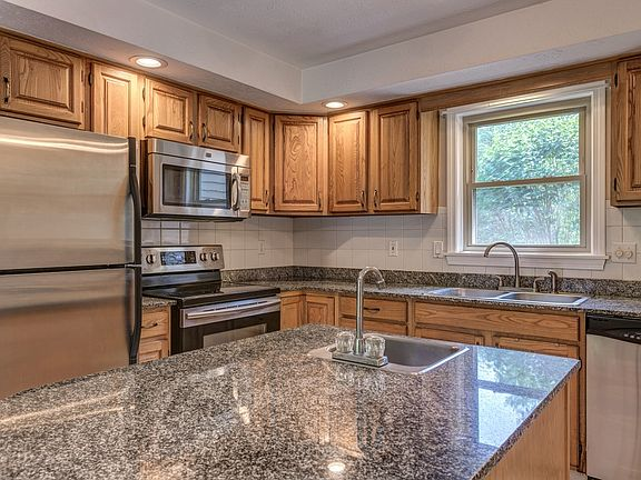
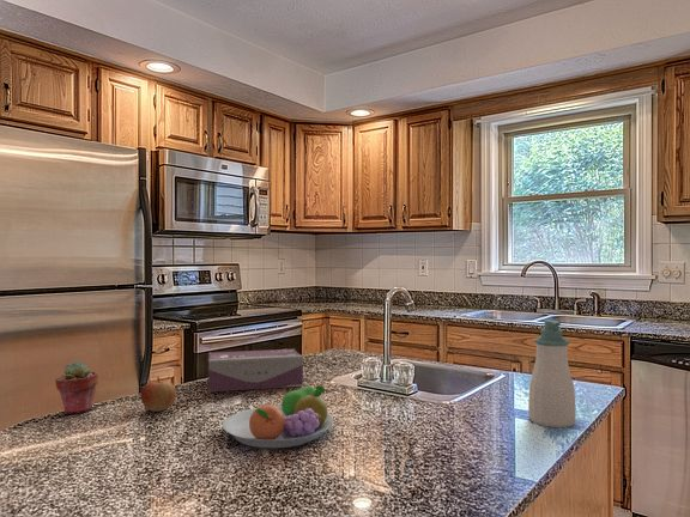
+ apple [140,376,177,413]
+ tissue box [207,348,304,393]
+ potted succulent [54,360,99,415]
+ fruit bowl [222,384,335,450]
+ soap bottle [527,320,576,428]
